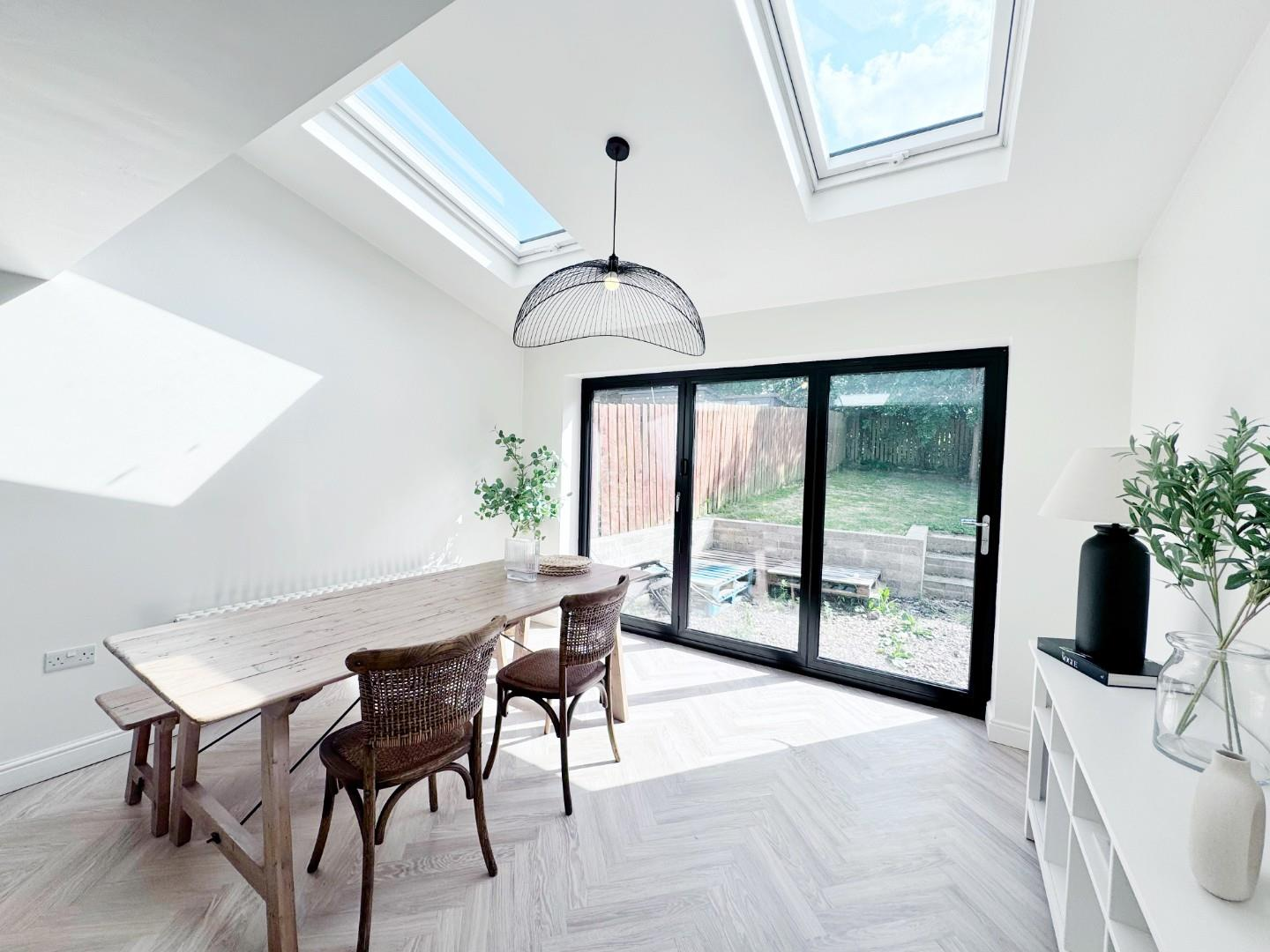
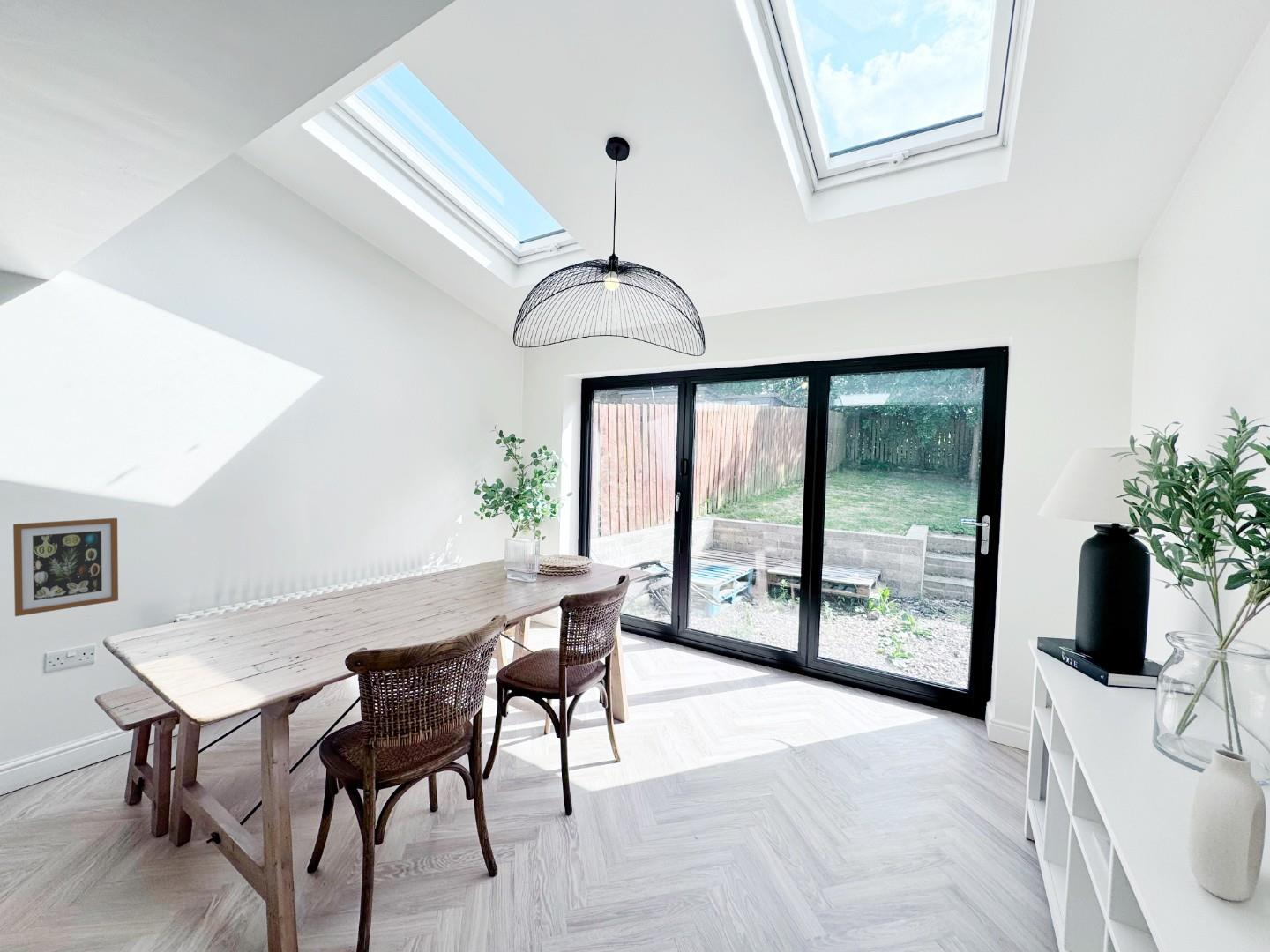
+ wall art [12,517,119,617]
